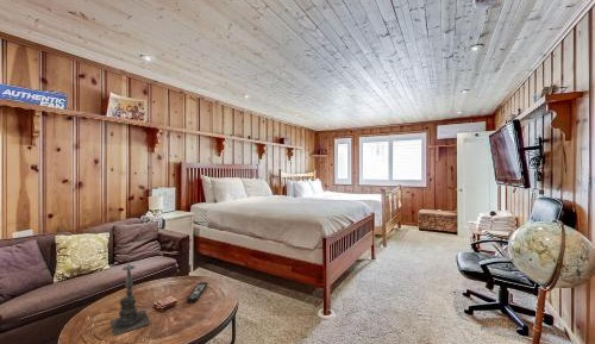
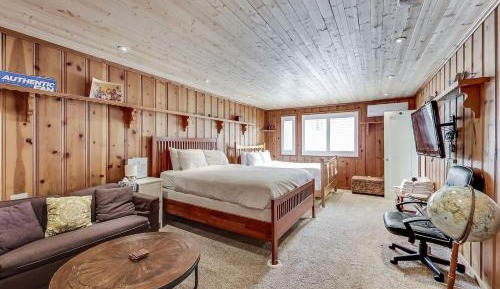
- candle holder [109,262,151,337]
- remote control [186,281,209,304]
